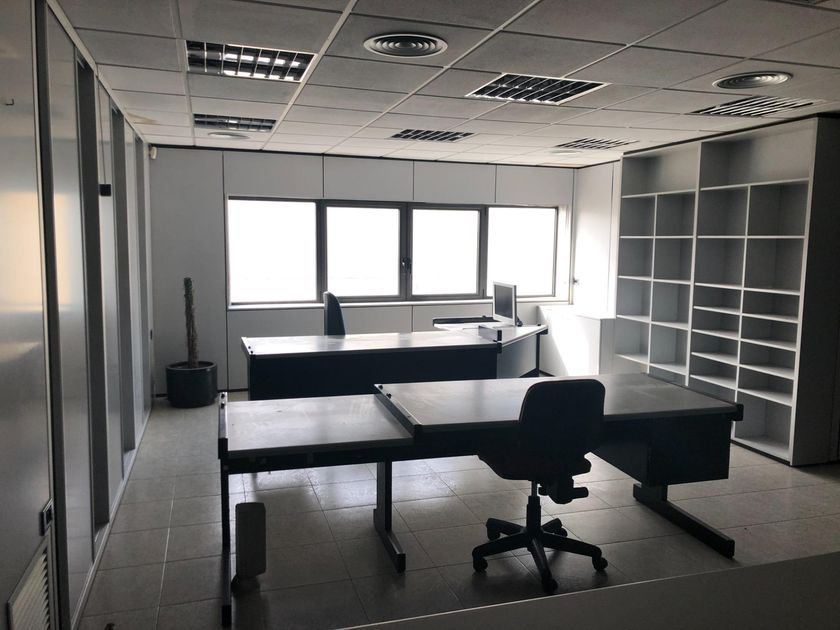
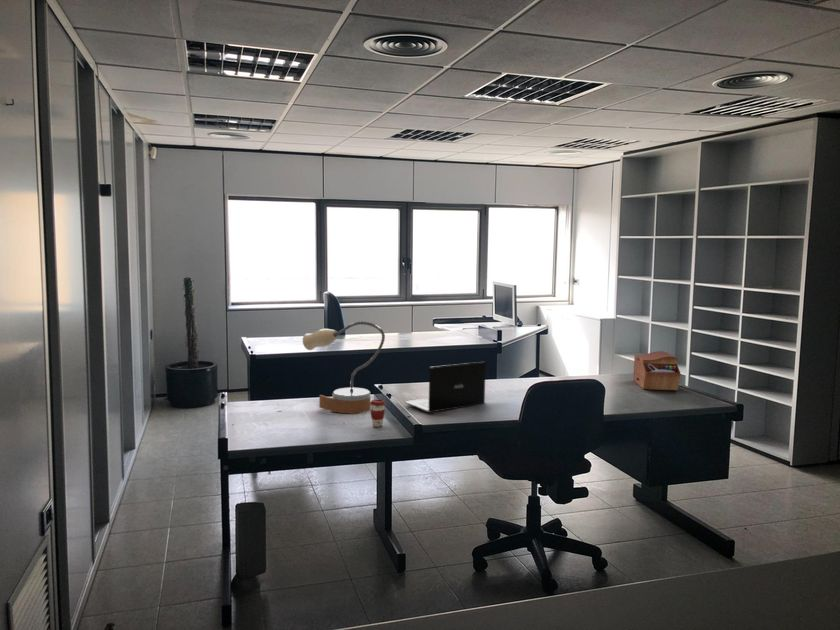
+ coffee cup [369,399,387,428]
+ table lamp [302,321,386,414]
+ laptop [404,361,487,414]
+ sewing box [632,350,681,391]
